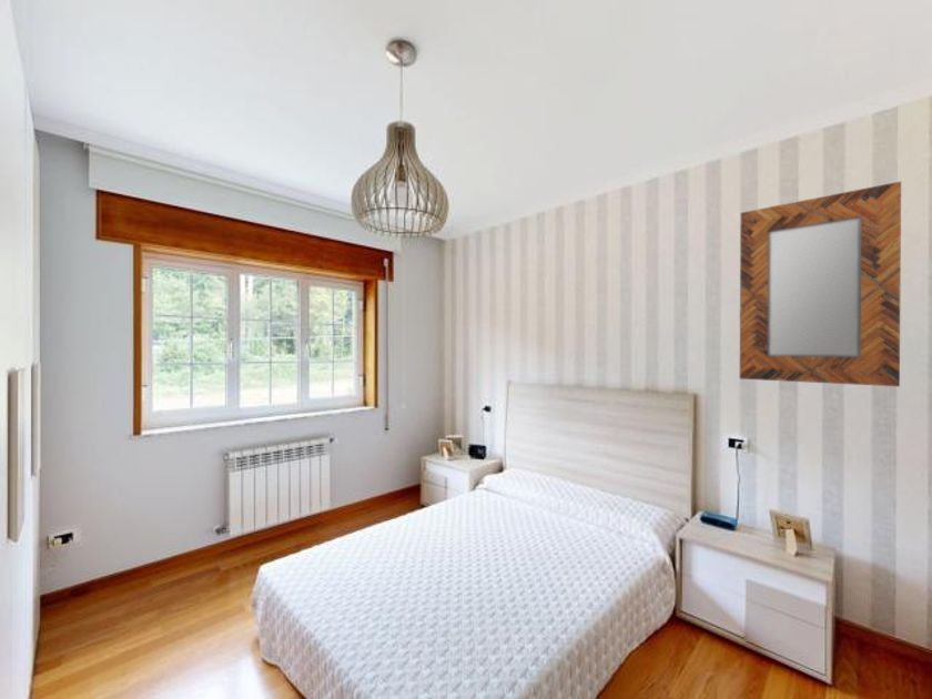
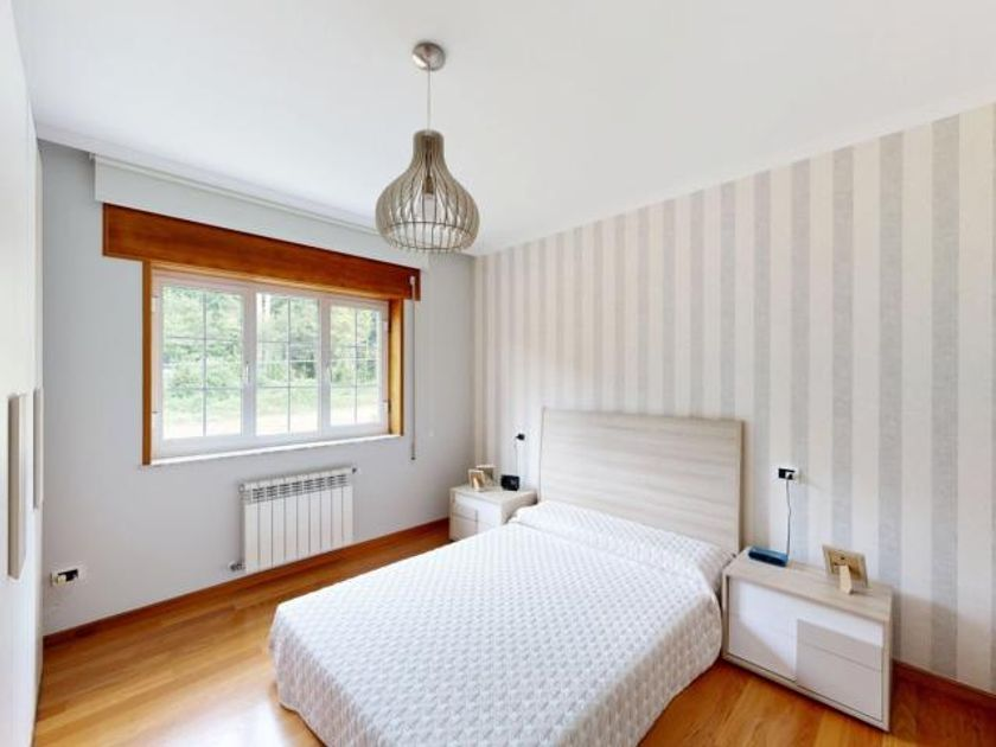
- home mirror [739,181,902,387]
